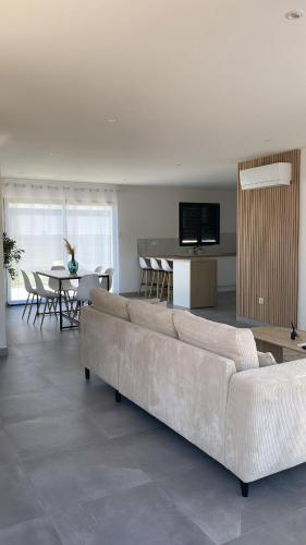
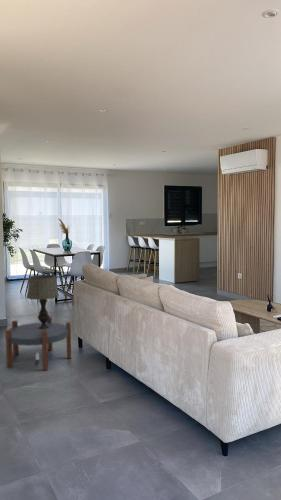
+ side table [4,315,72,371]
+ table lamp [25,274,60,329]
